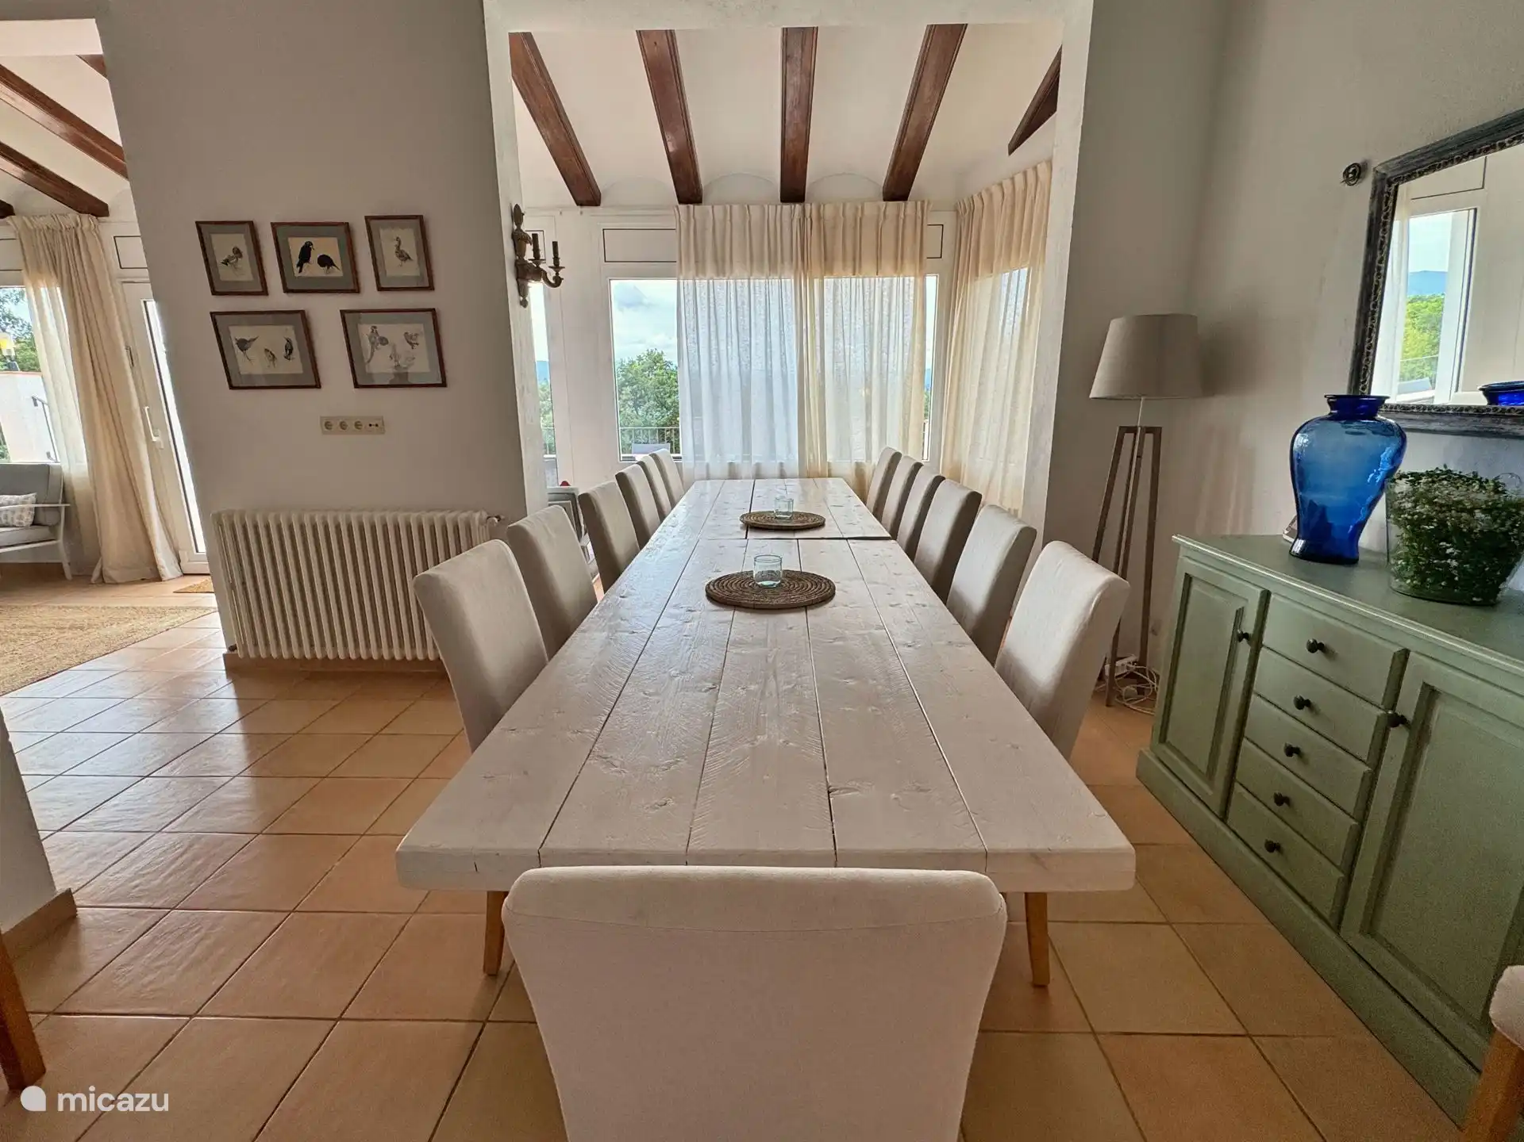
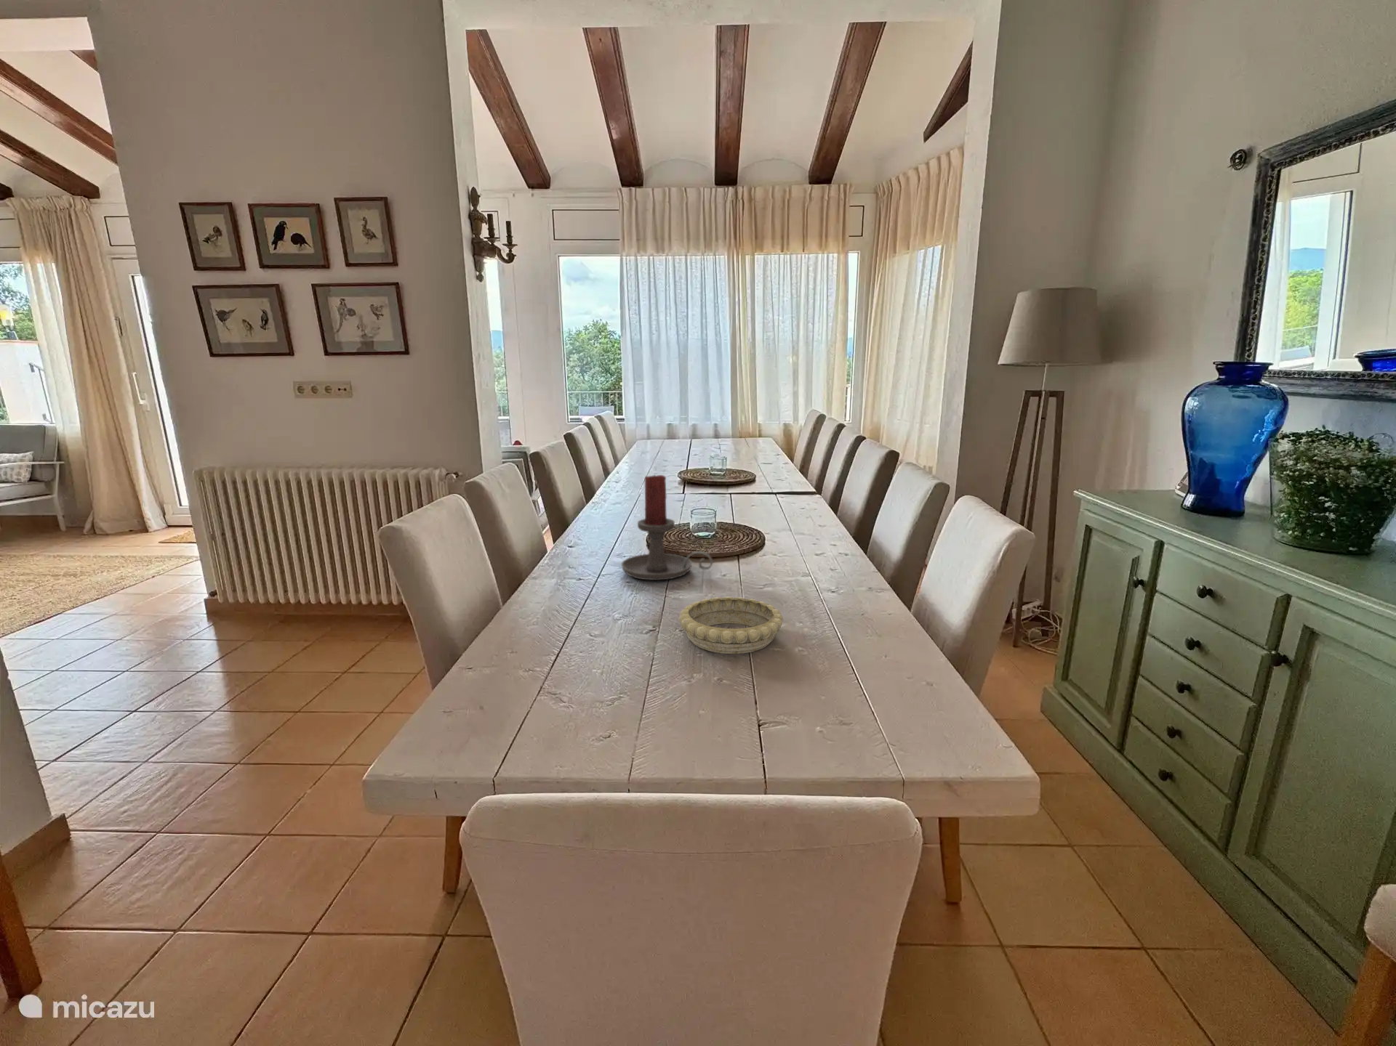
+ candle holder [620,472,713,581]
+ decorative bowl [678,596,784,655]
